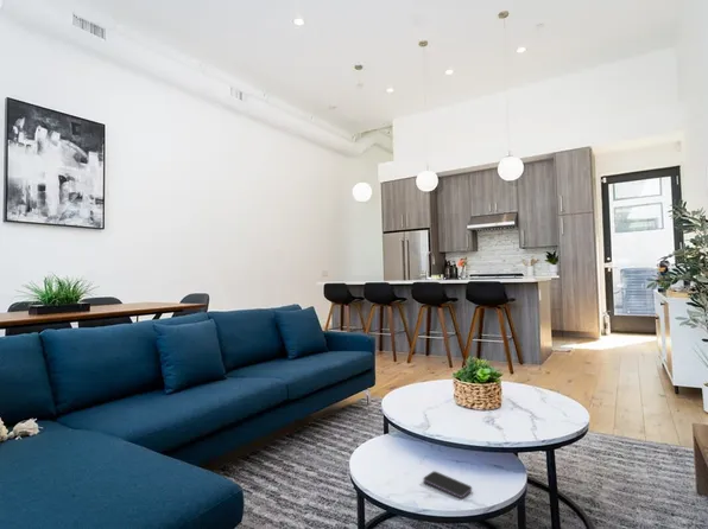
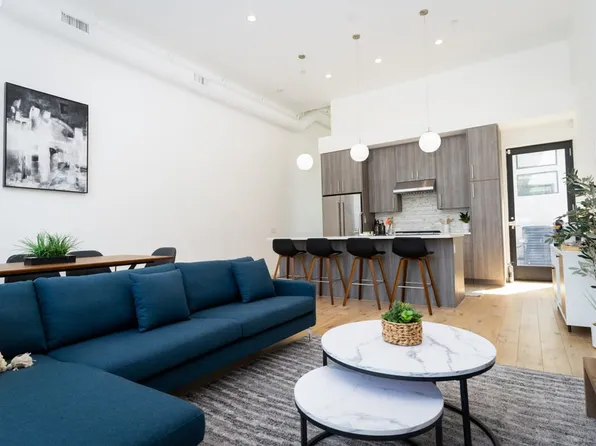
- smartphone [422,470,473,499]
